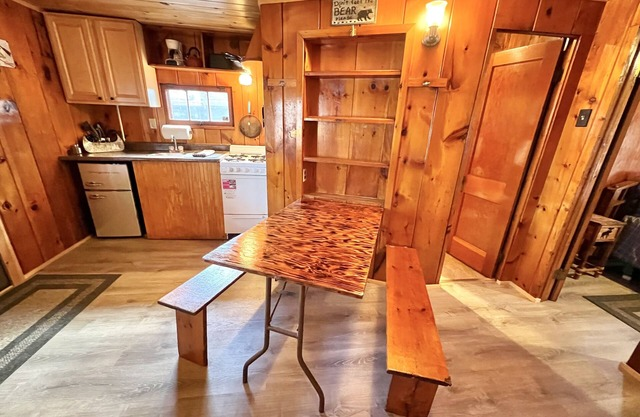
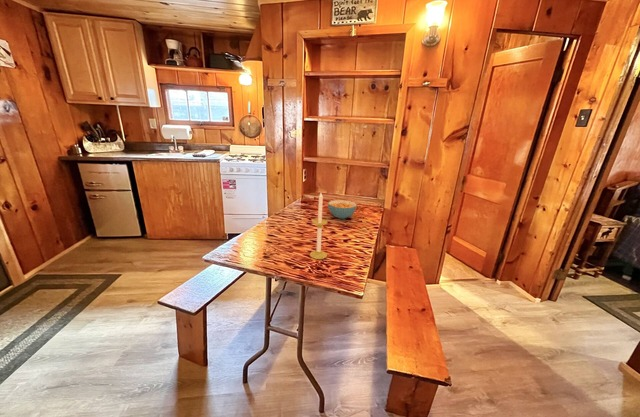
+ candle [309,192,328,260]
+ cereal bowl [327,199,358,220]
